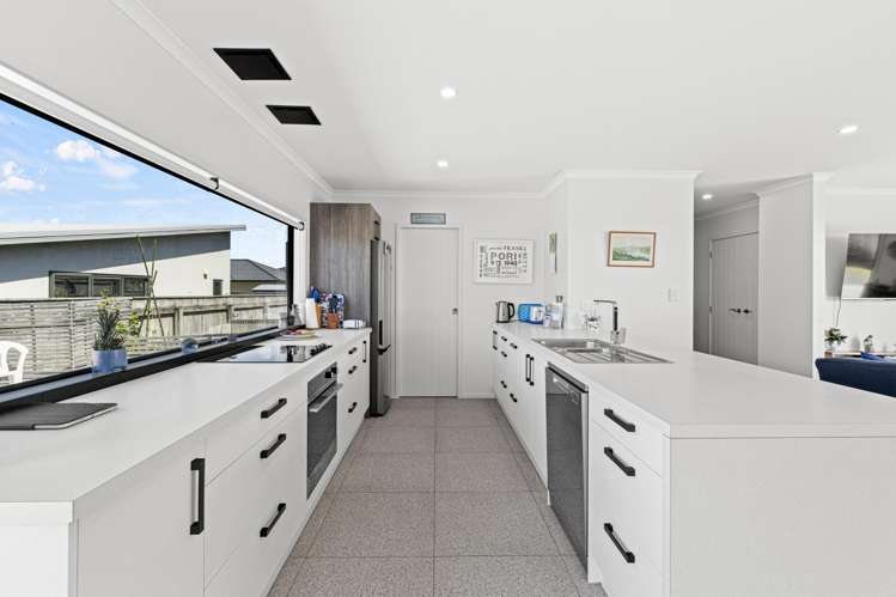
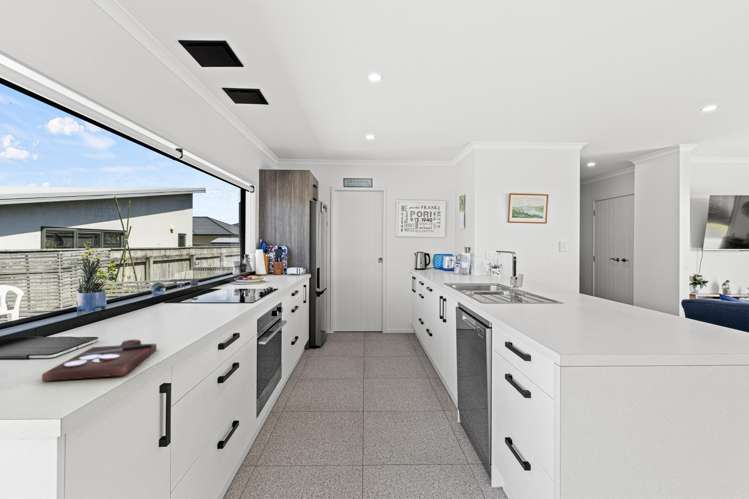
+ cutting board [41,338,158,382]
